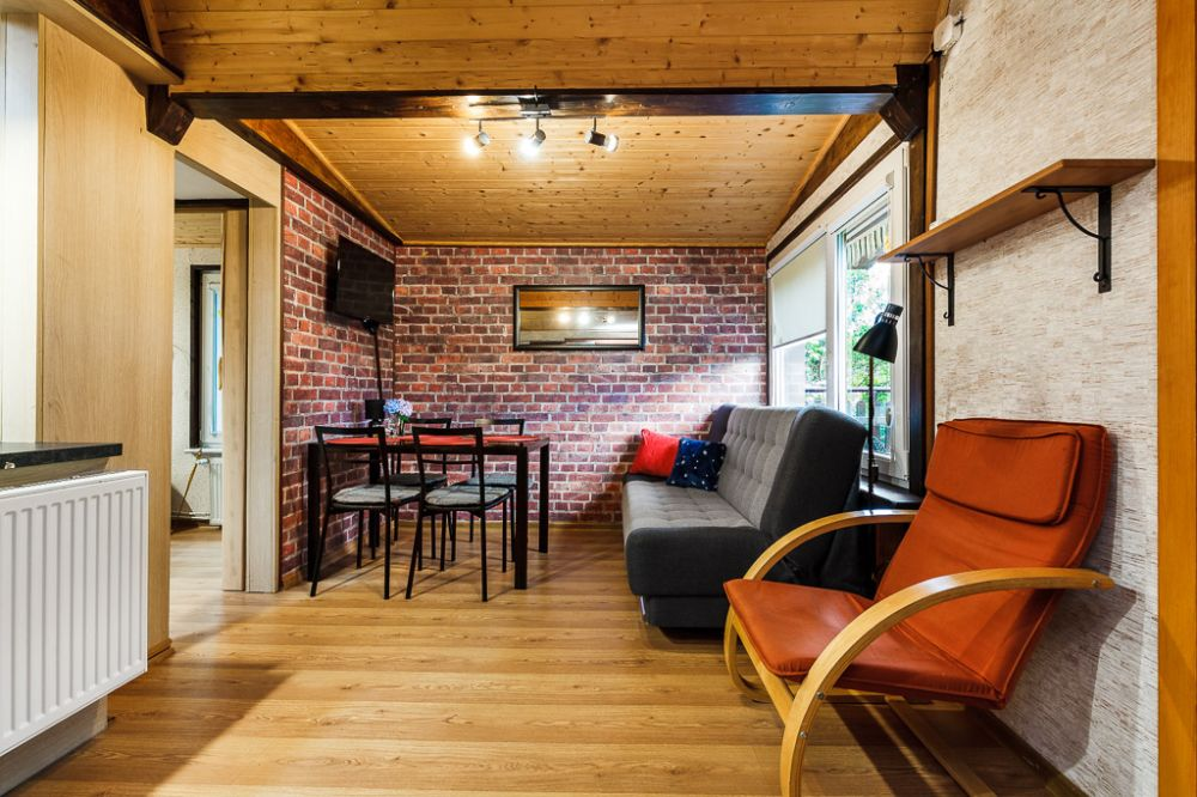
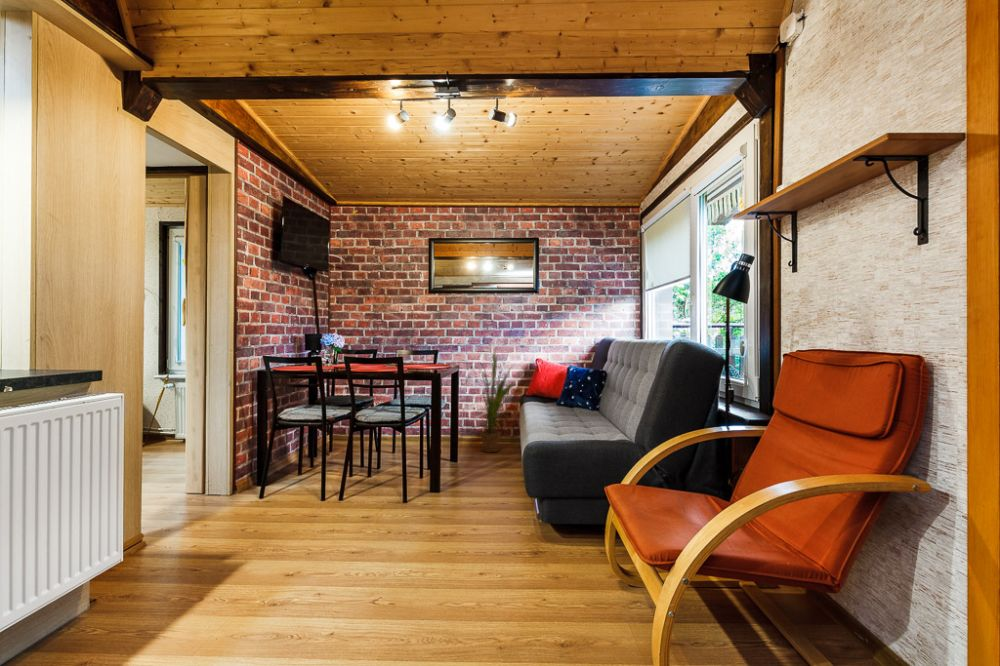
+ house plant [462,351,516,453]
